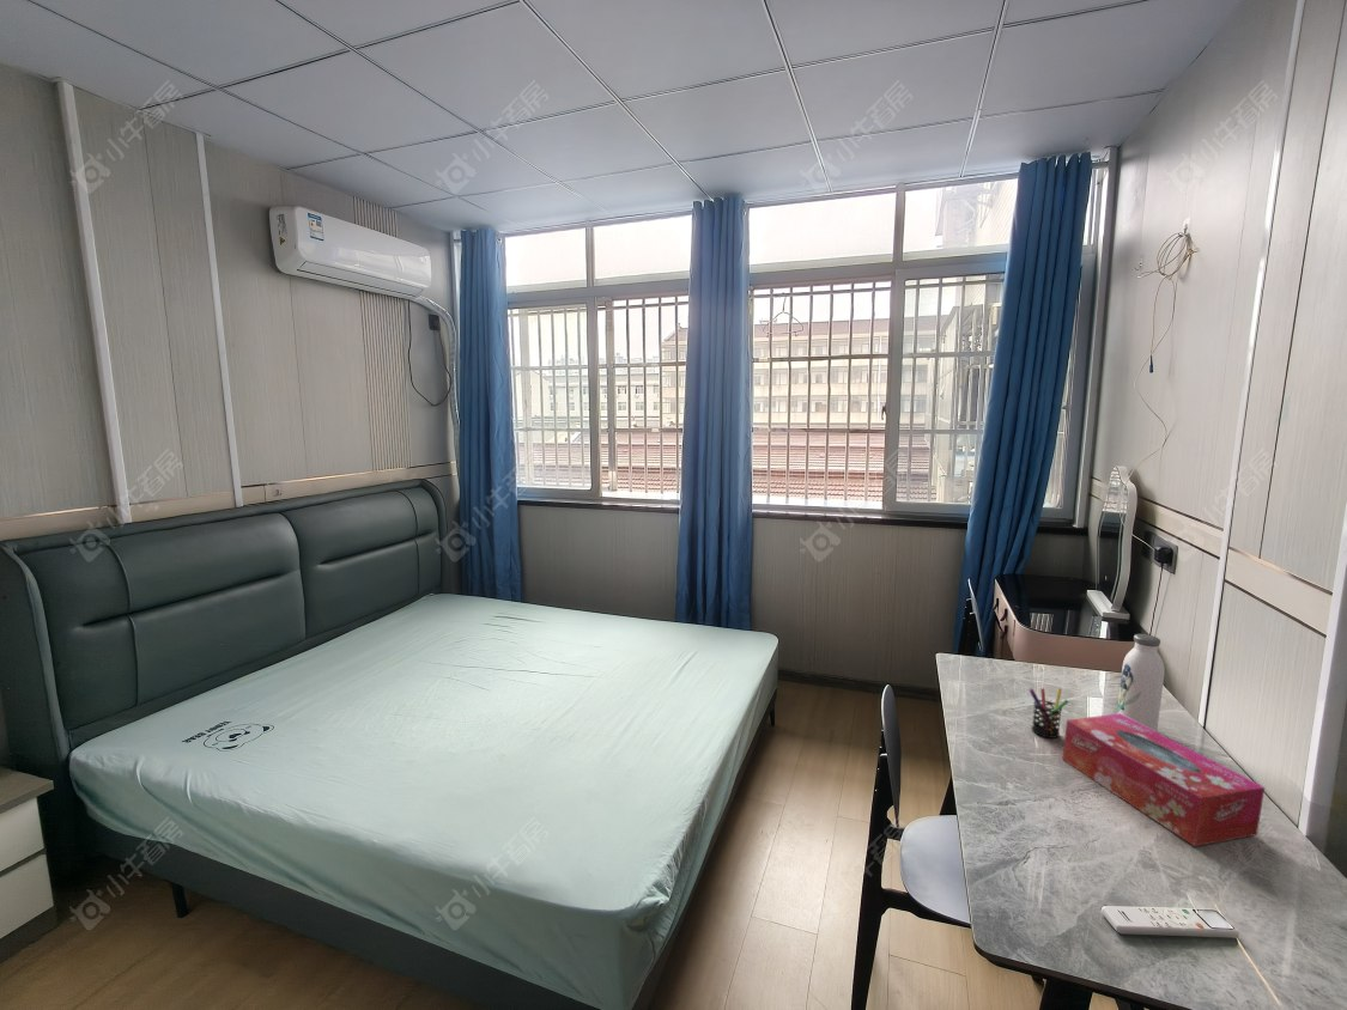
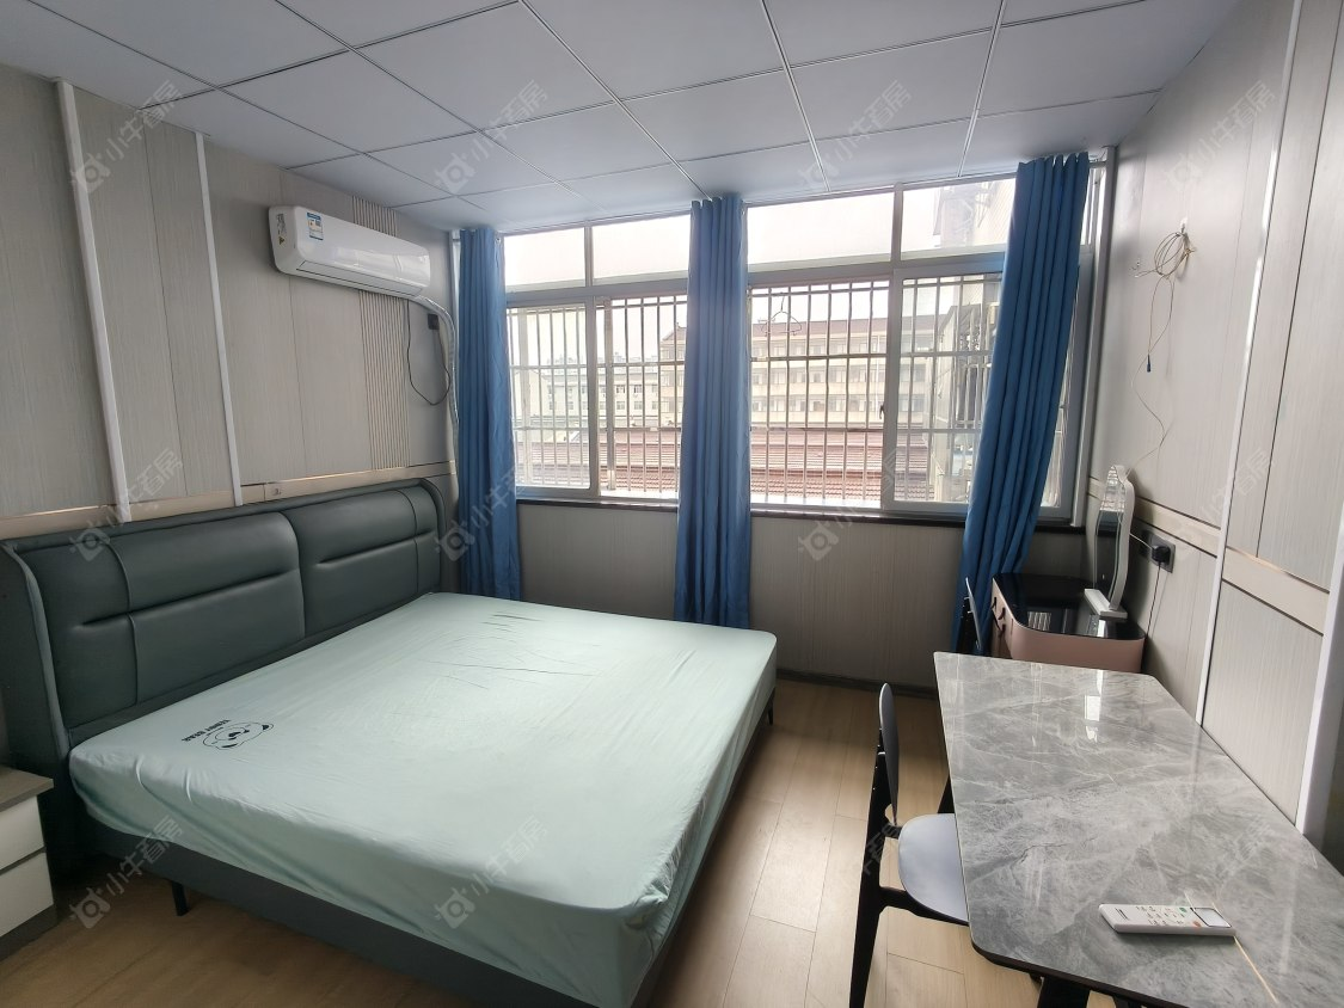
- tissue box [1062,713,1266,847]
- water bottle [1116,633,1165,732]
- pen holder [1027,687,1069,740]
